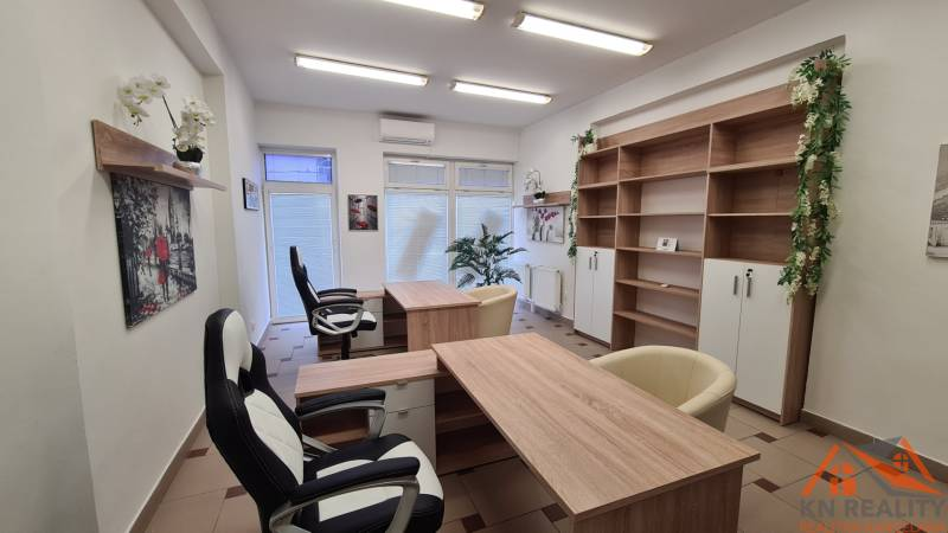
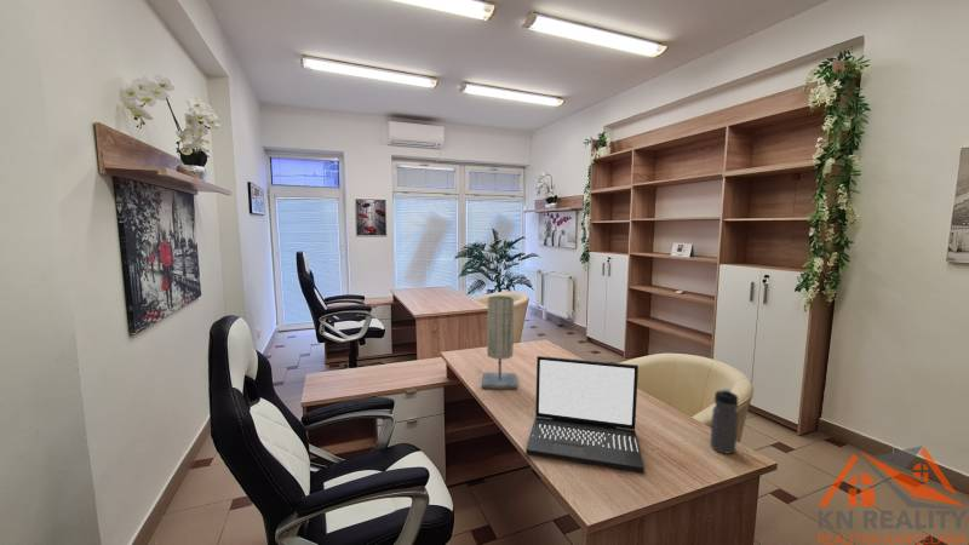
+ laptop [524,355,646,474]
+ table lamp [481,294,518,390]
+ water bottle [709,388,739,455]
